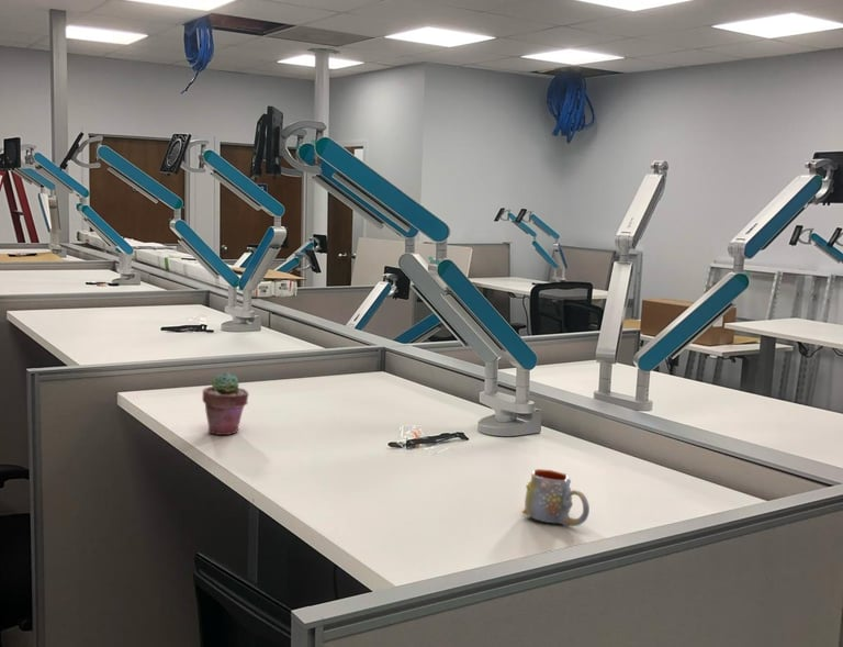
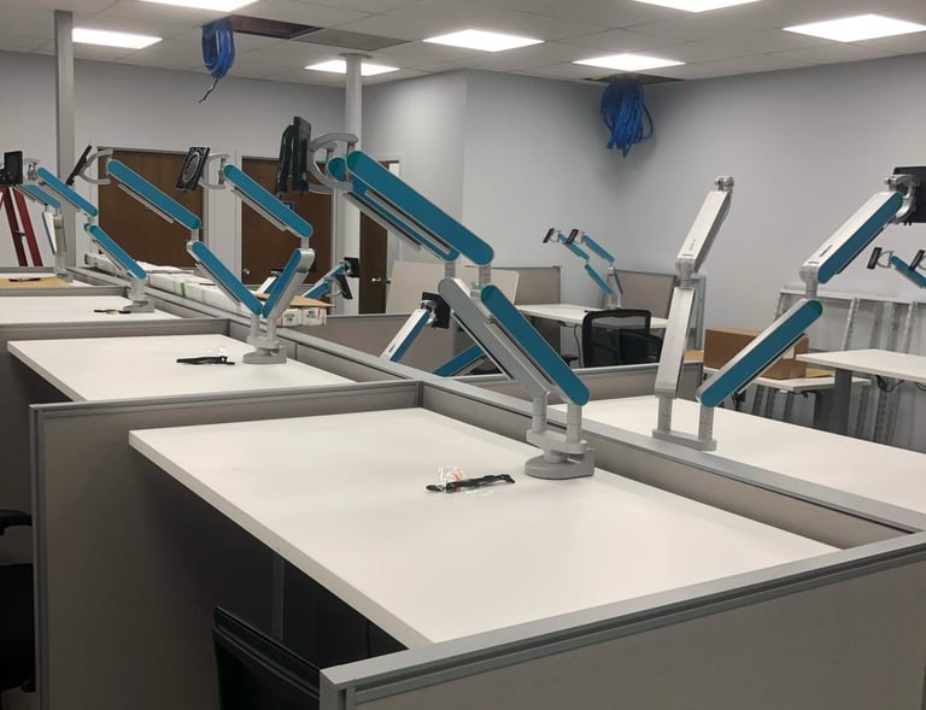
- mug [520,468,591,527]
- potted succulent [201,371,249,436]
